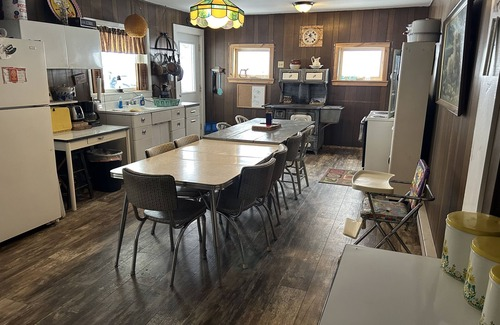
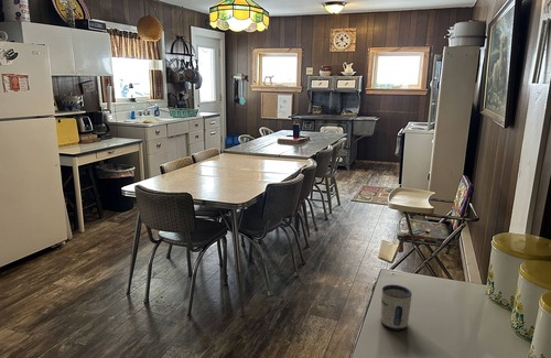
+ mug [380,284,413,330]
